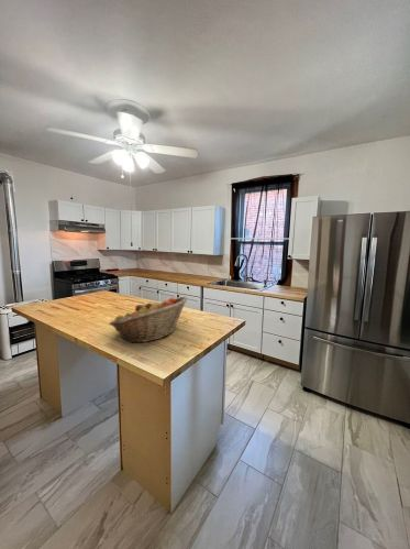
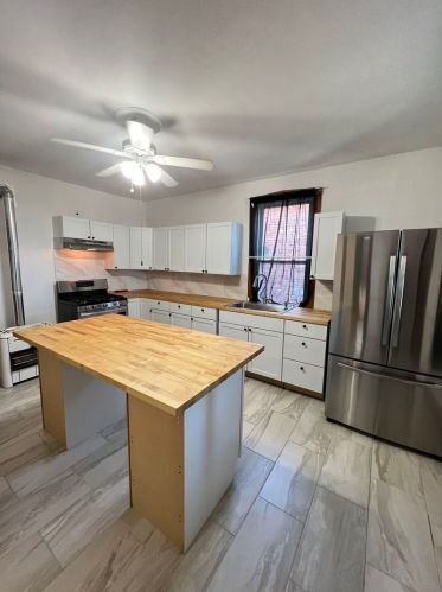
- fruit basket [108,296,188,344]
